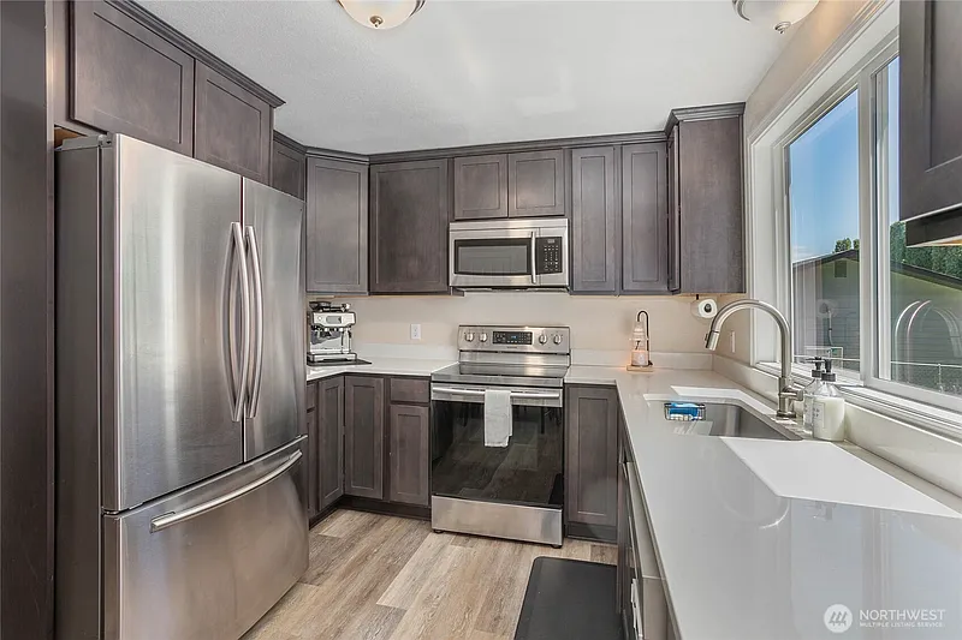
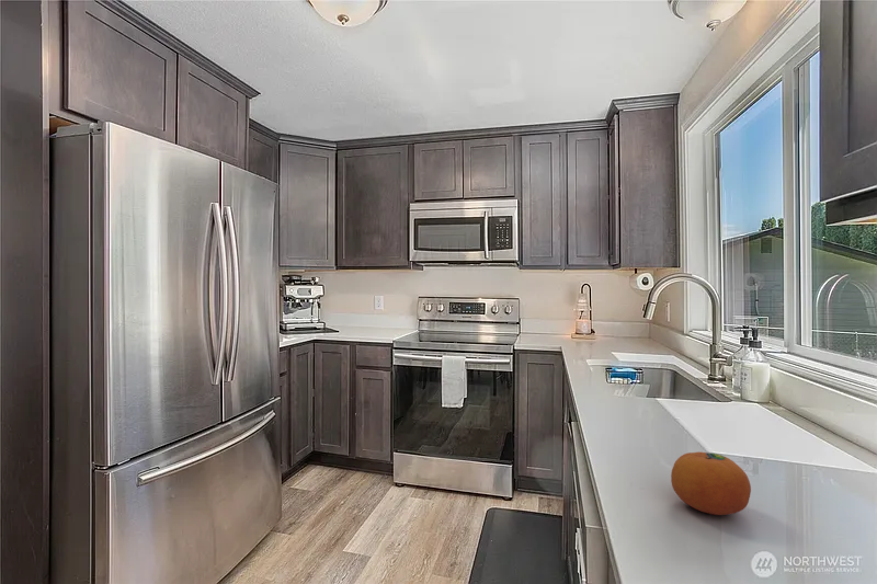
+ fruit [670,450,752,516]
